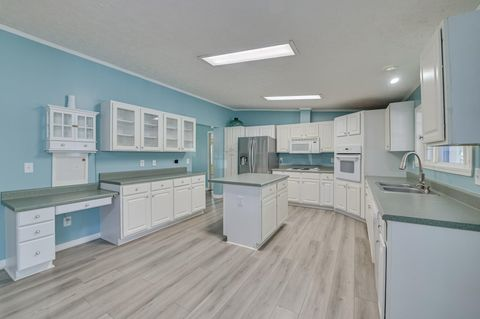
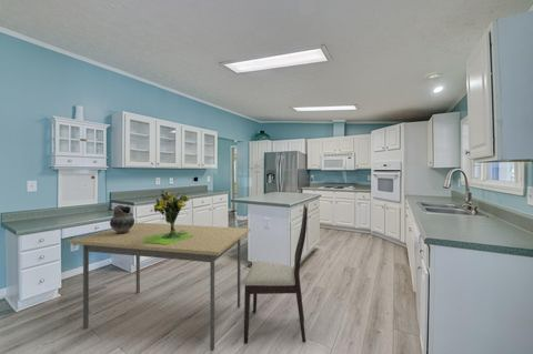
+ dining table [67,222,251,352]
+ bouquet [143,189,193,245]
+ chair [243,203,309,345]
+ ceramic jug [109,204,135,234]
